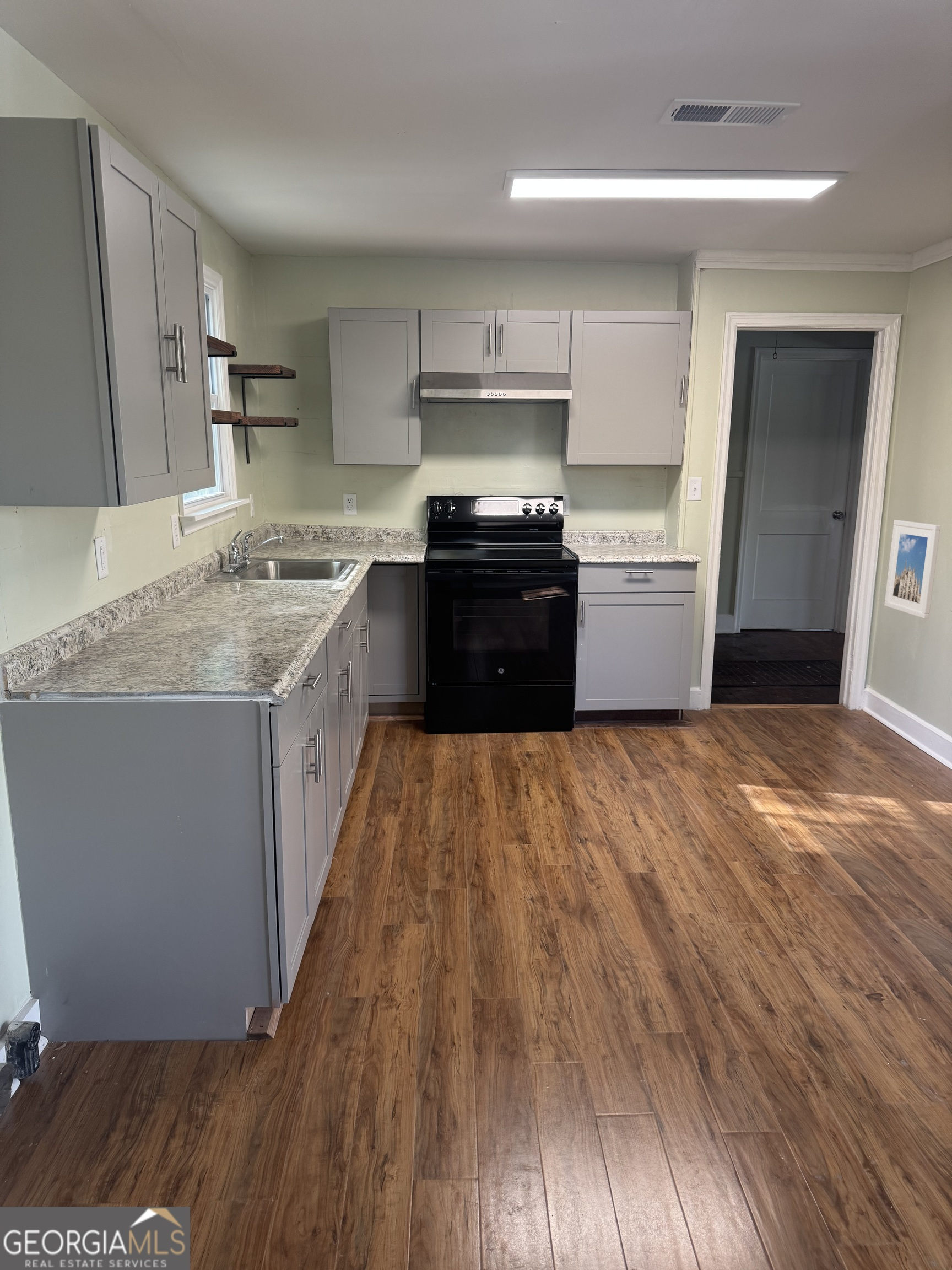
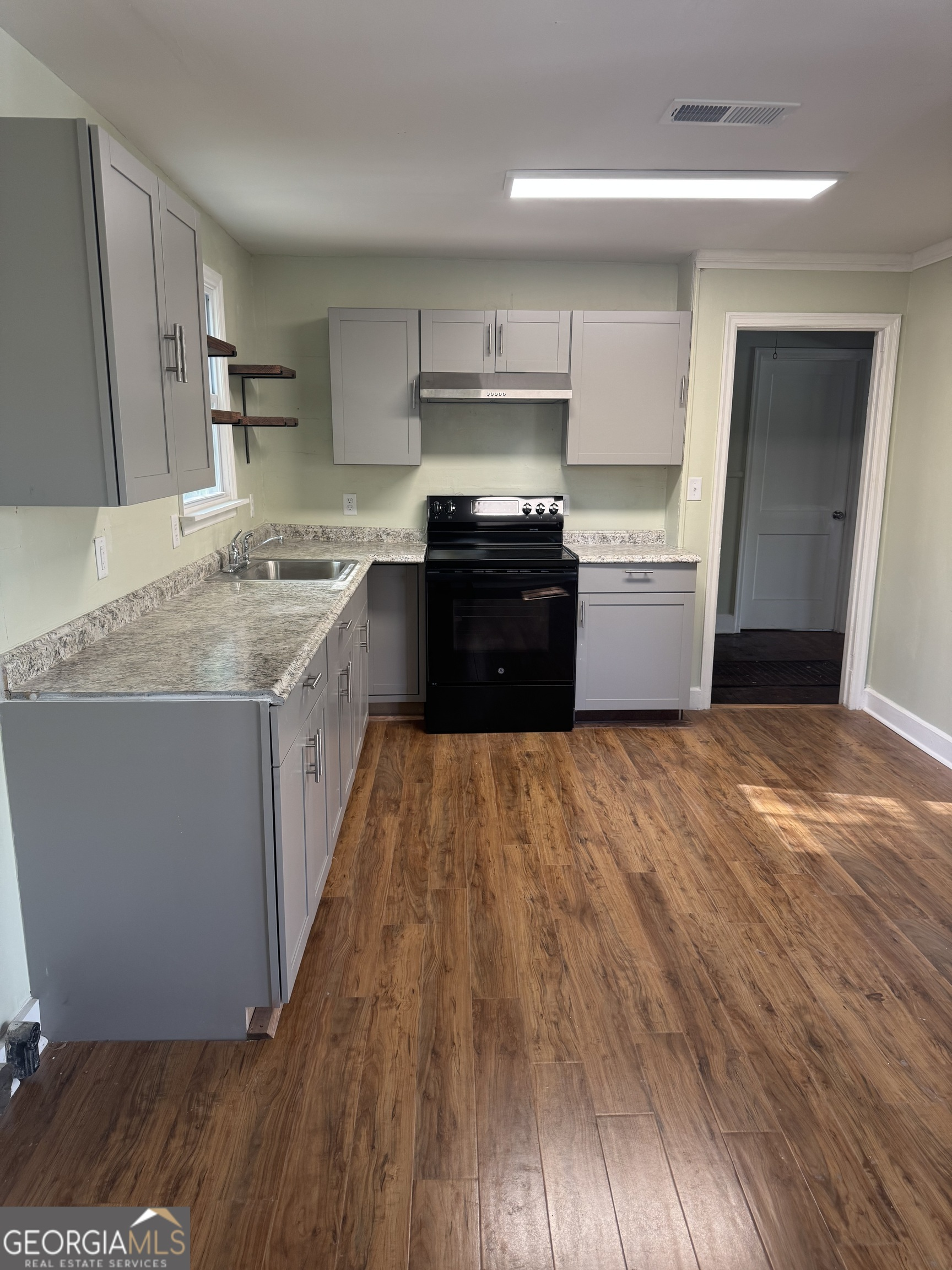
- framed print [884,519,941,619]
